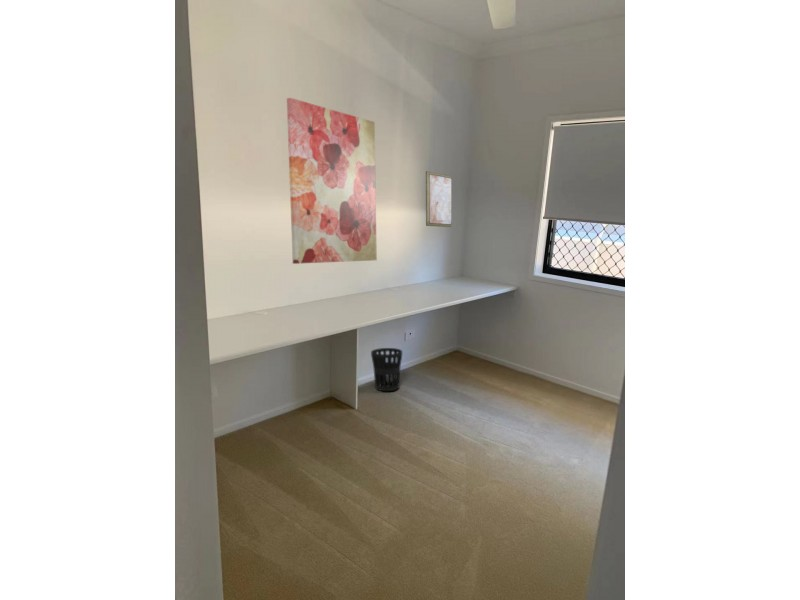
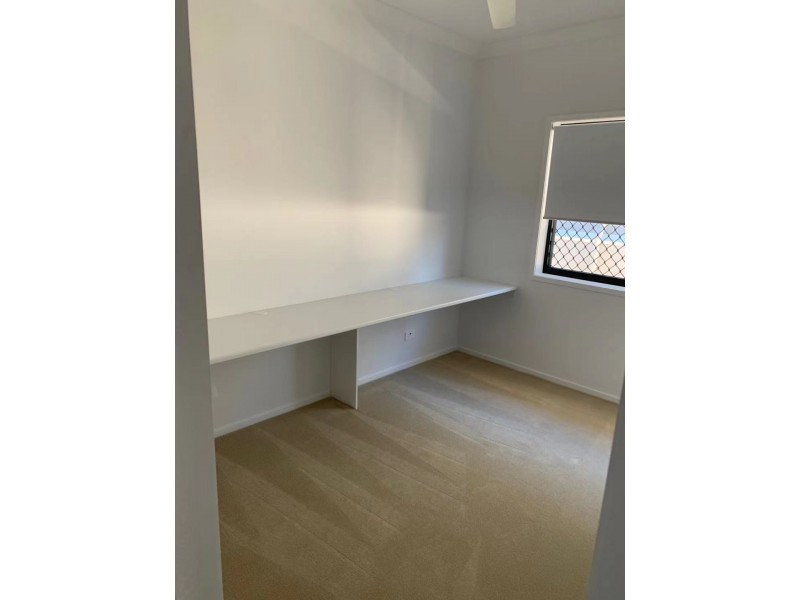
- wall art [425,170,453,228]
- wall art [286,97,378,265]
- wastebasket [370,347,403,392]
